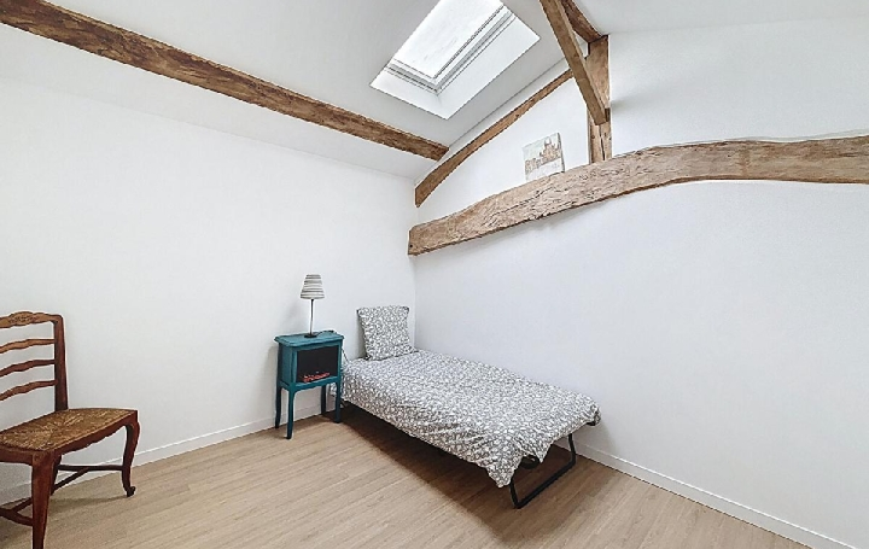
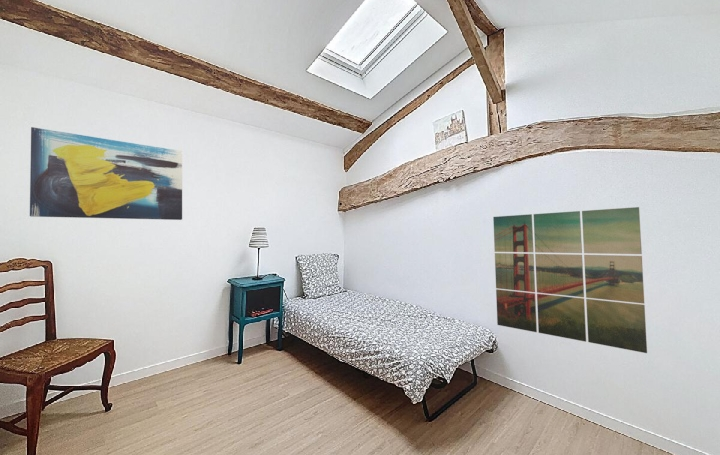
+ wall art [29,126,183,221]
+ wall art [492,206,648,354]
